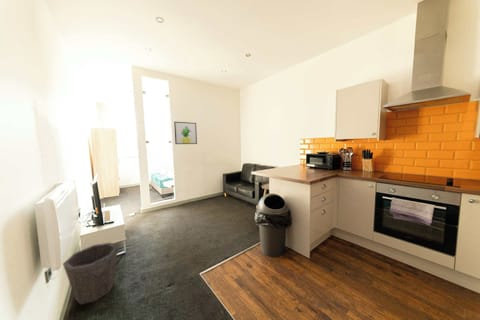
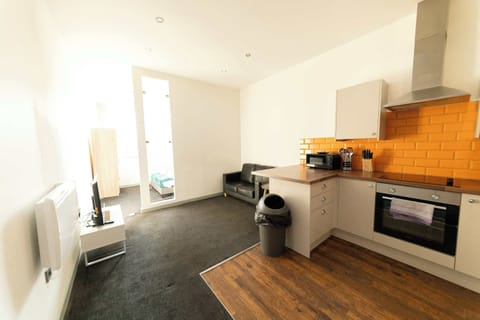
- waste bin [62,241,119,305]
- wall art [173,121,198,145]
